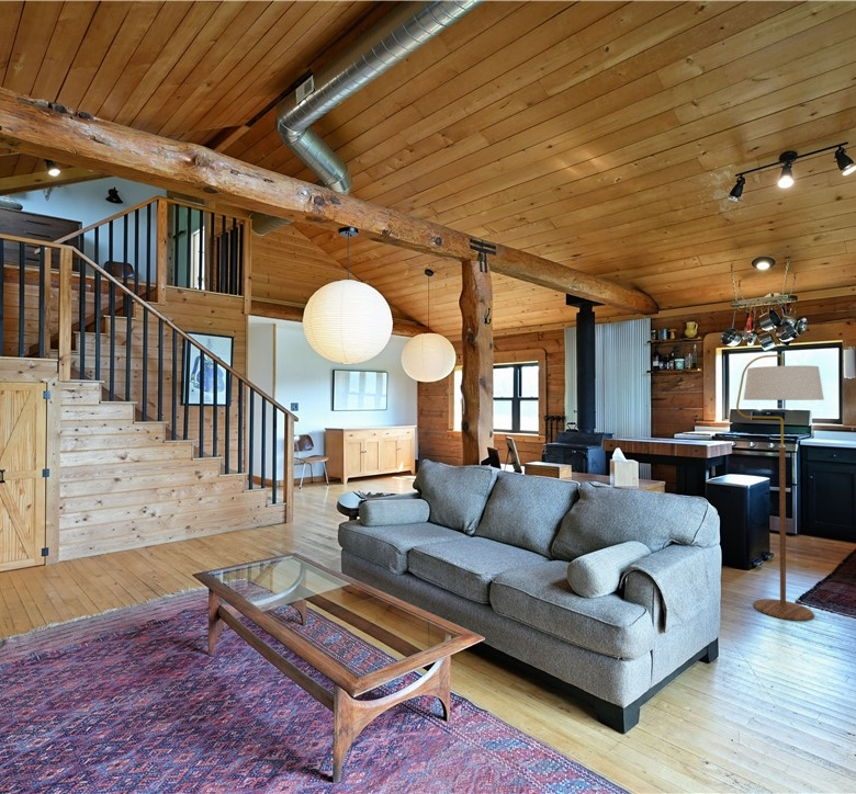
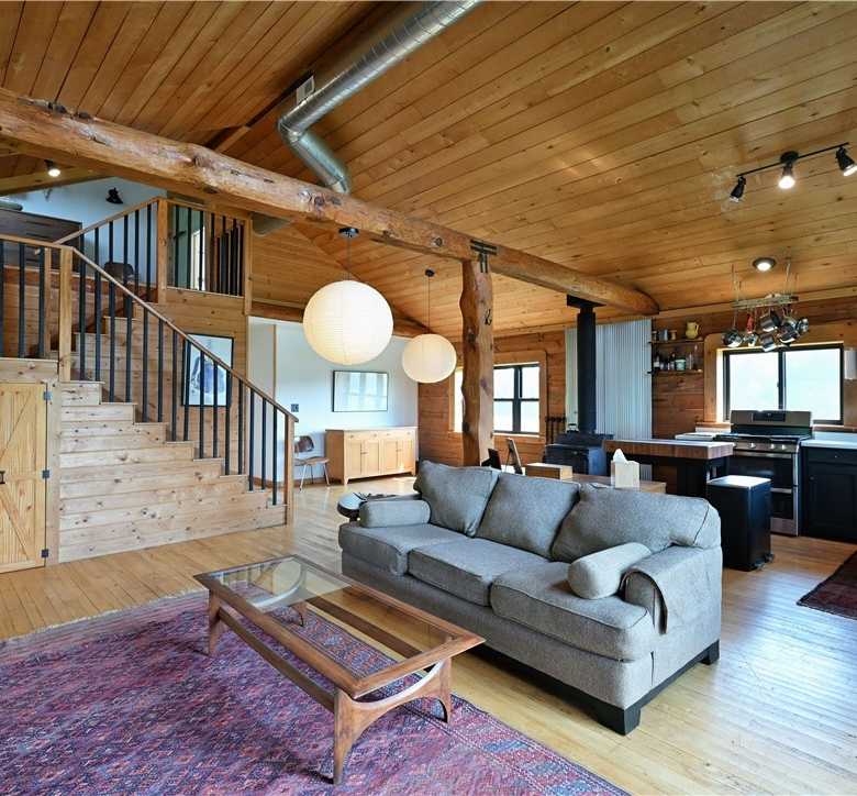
- floor lamp [735,353,825,622]
